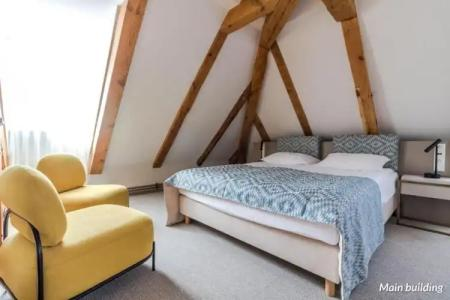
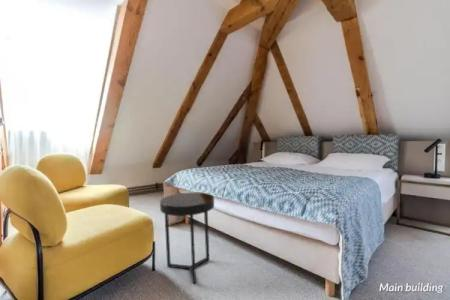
+ side table [159,191,215,284]
